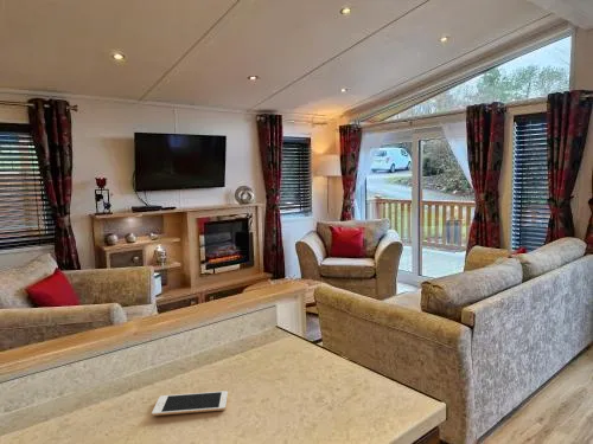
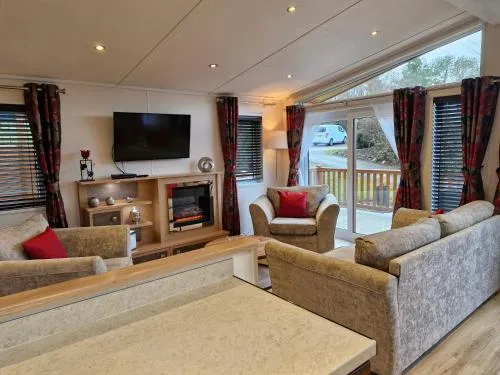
- cell phone [151,390,229,417]
